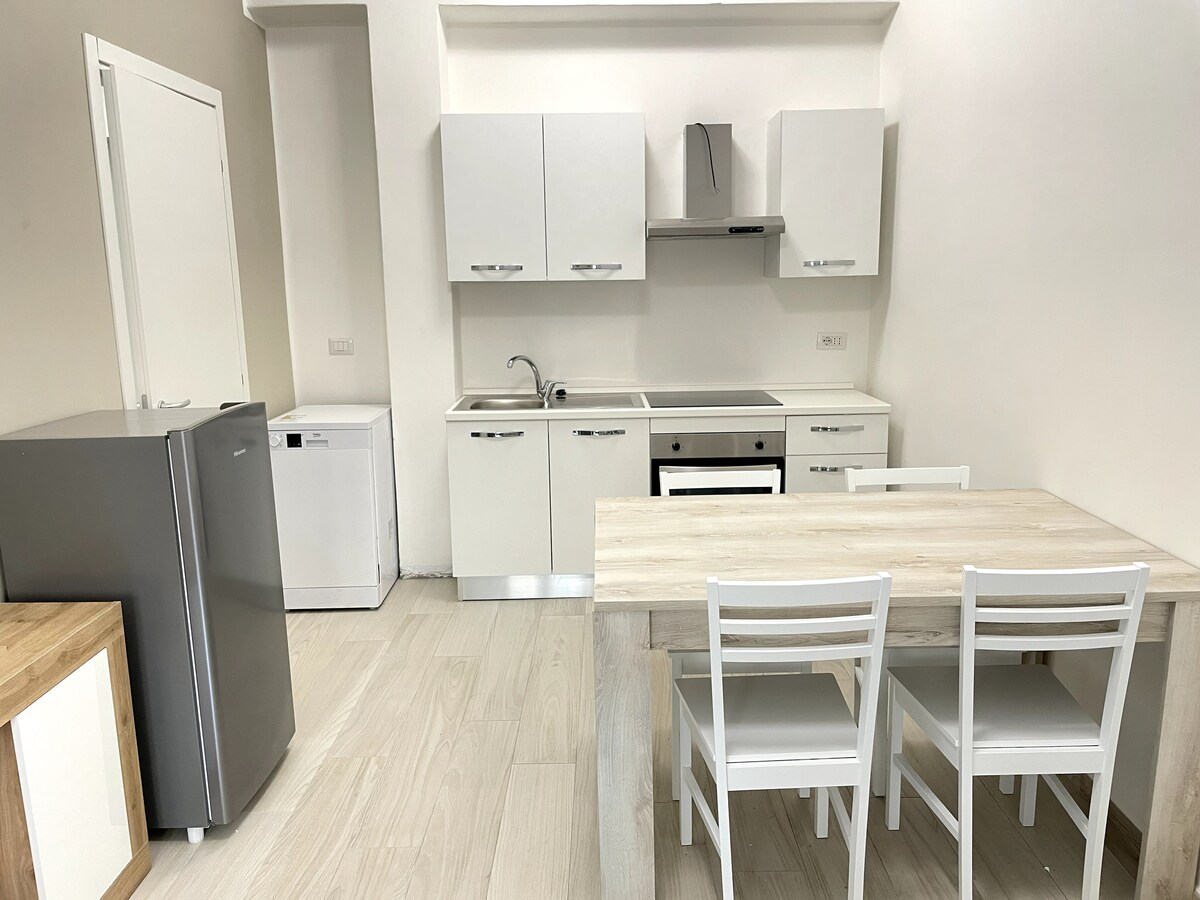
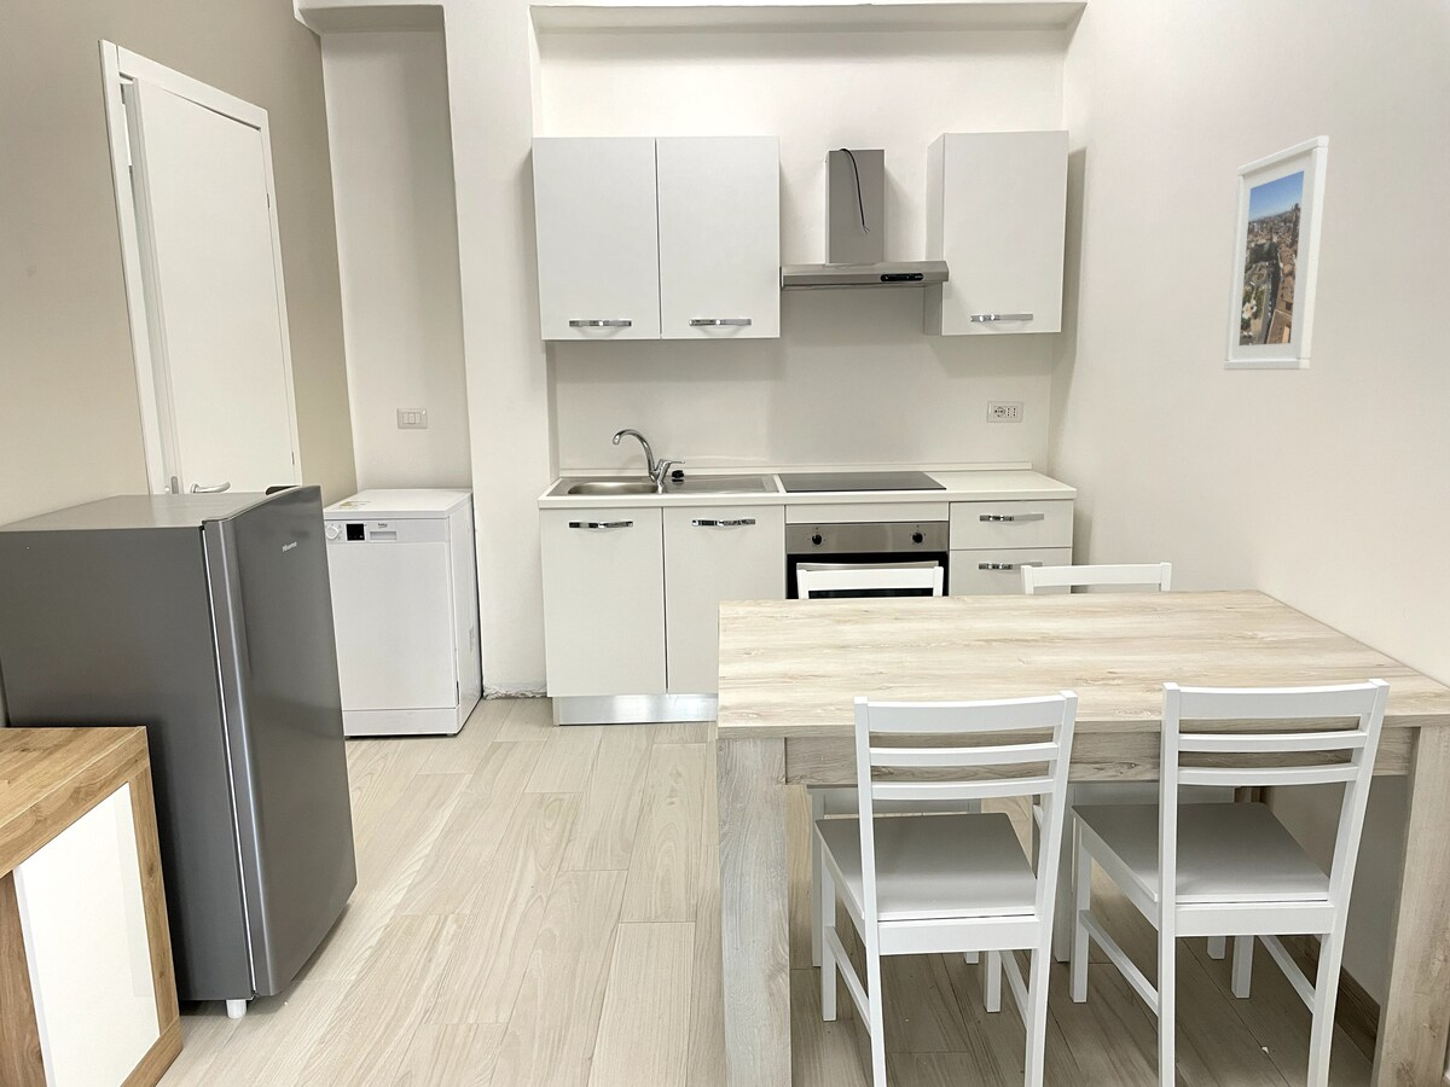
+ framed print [1223,135,1330,371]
